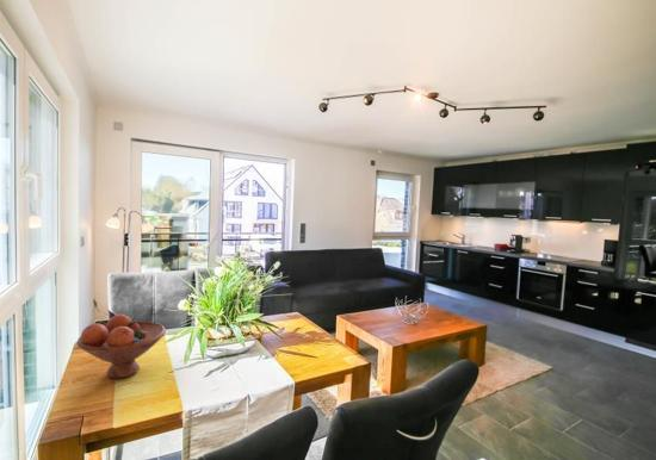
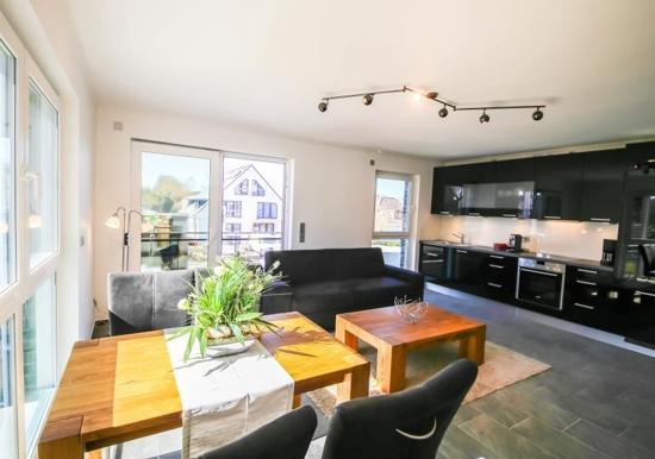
- fruit bowl [75,313,167,379]
